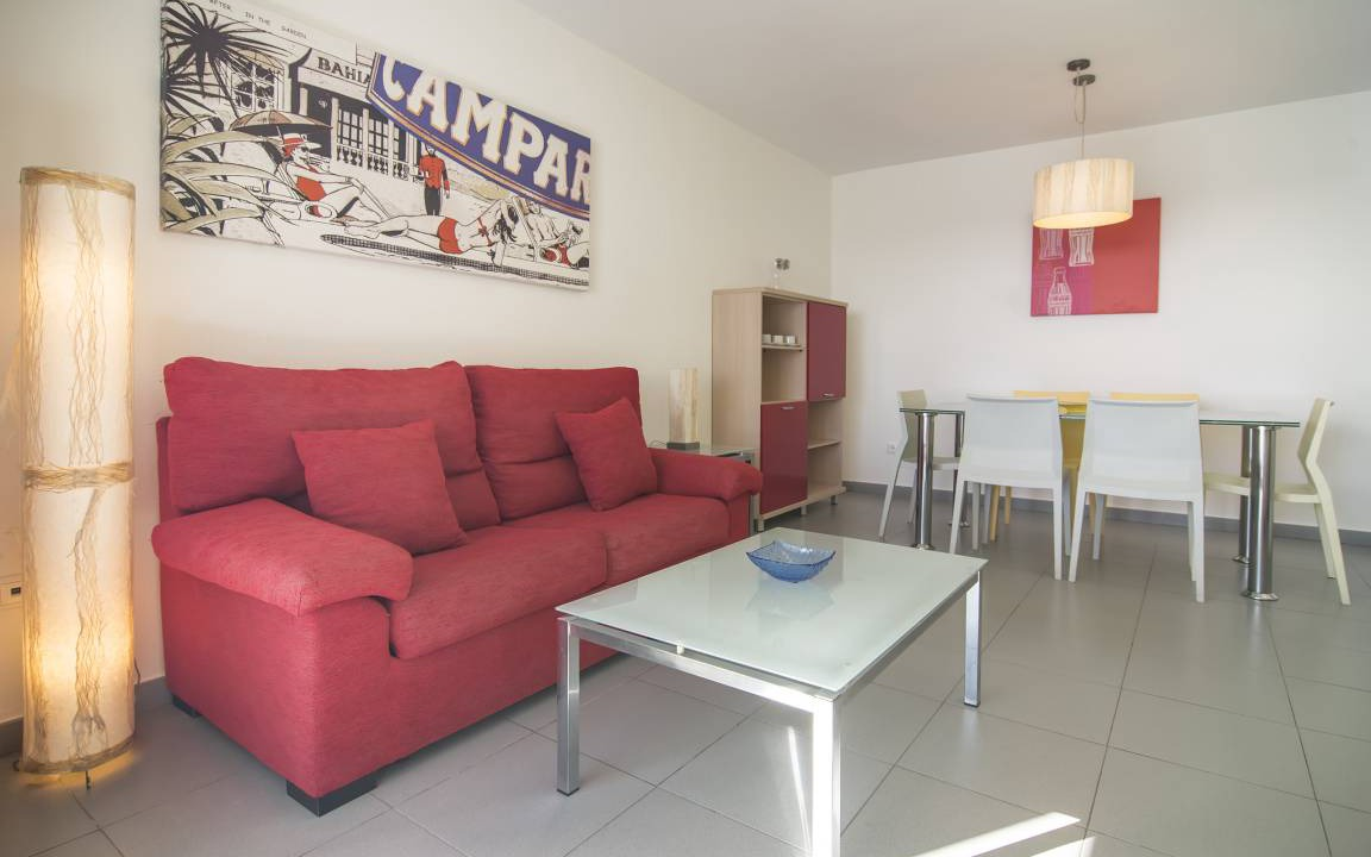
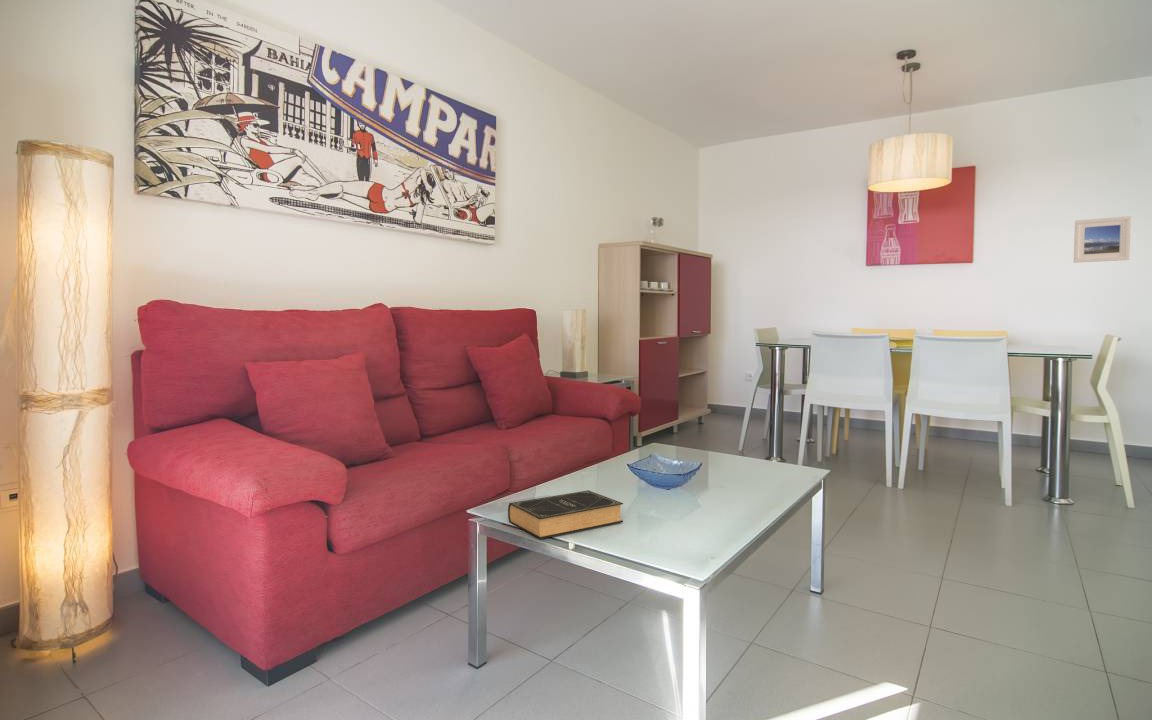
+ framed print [1073,215,1132,264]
+ book [507,490,624,540]
